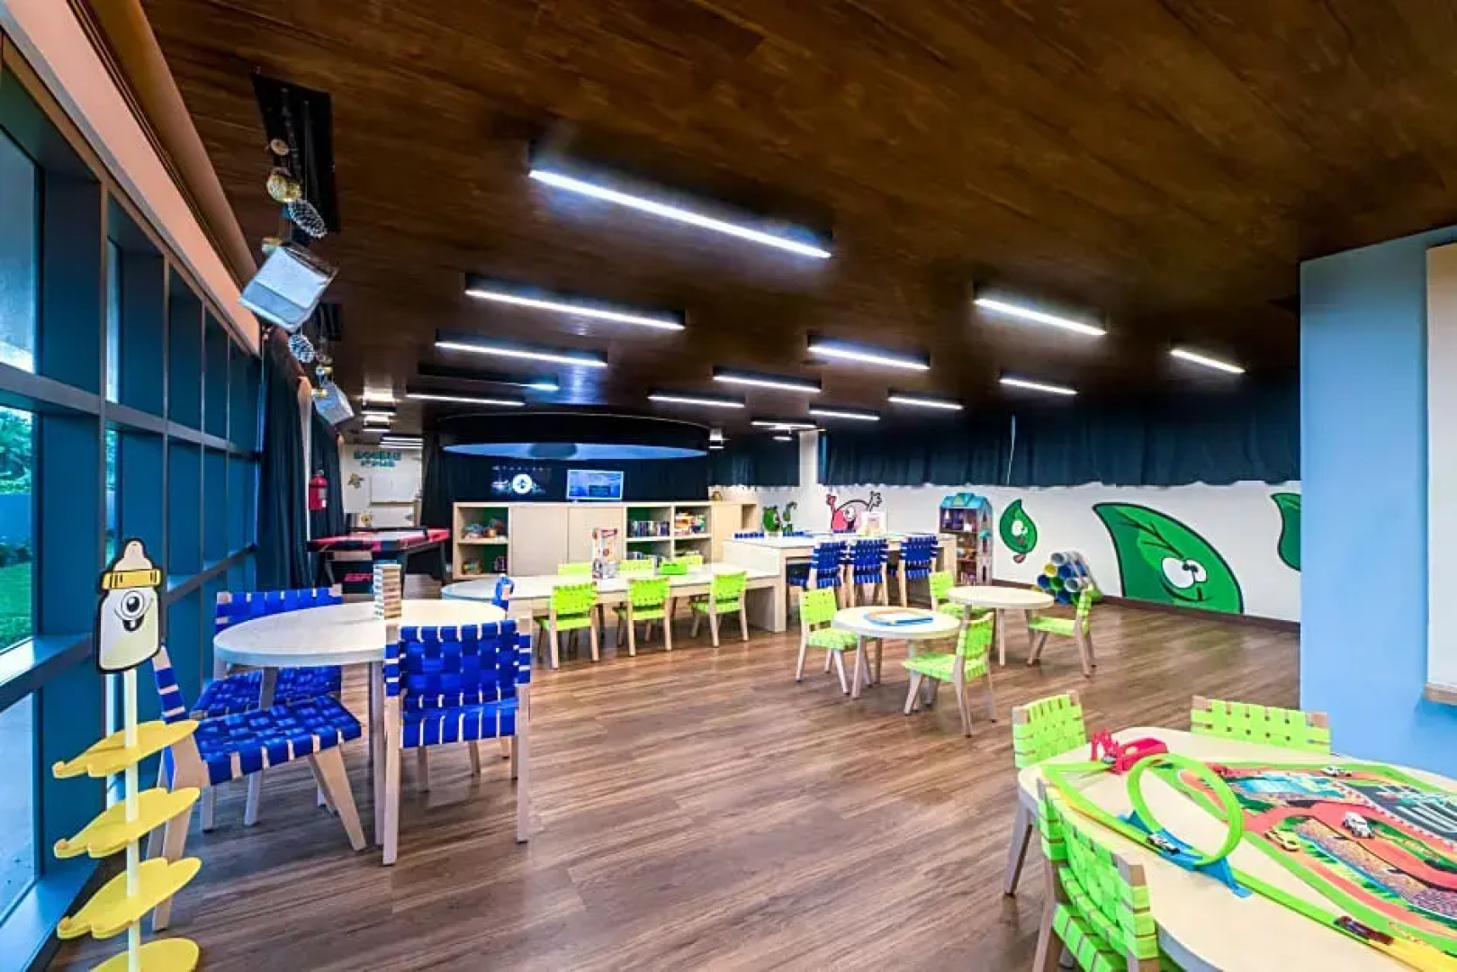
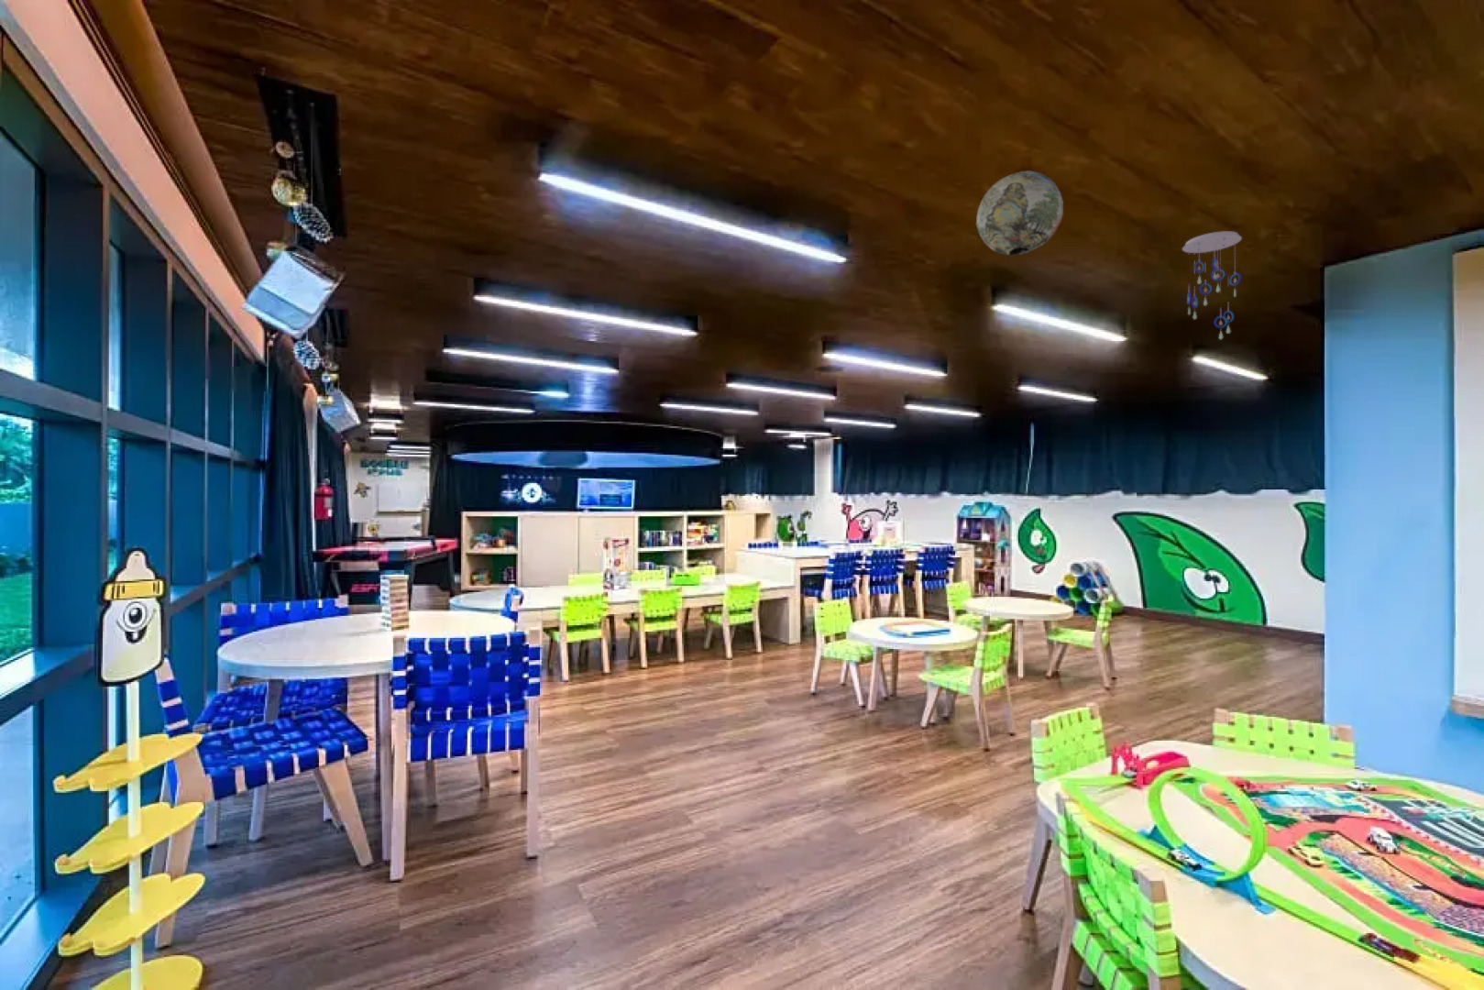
+ paper lantern [976,170,1064,255]
+ ceiling mobile [1181,230,1243,340]
